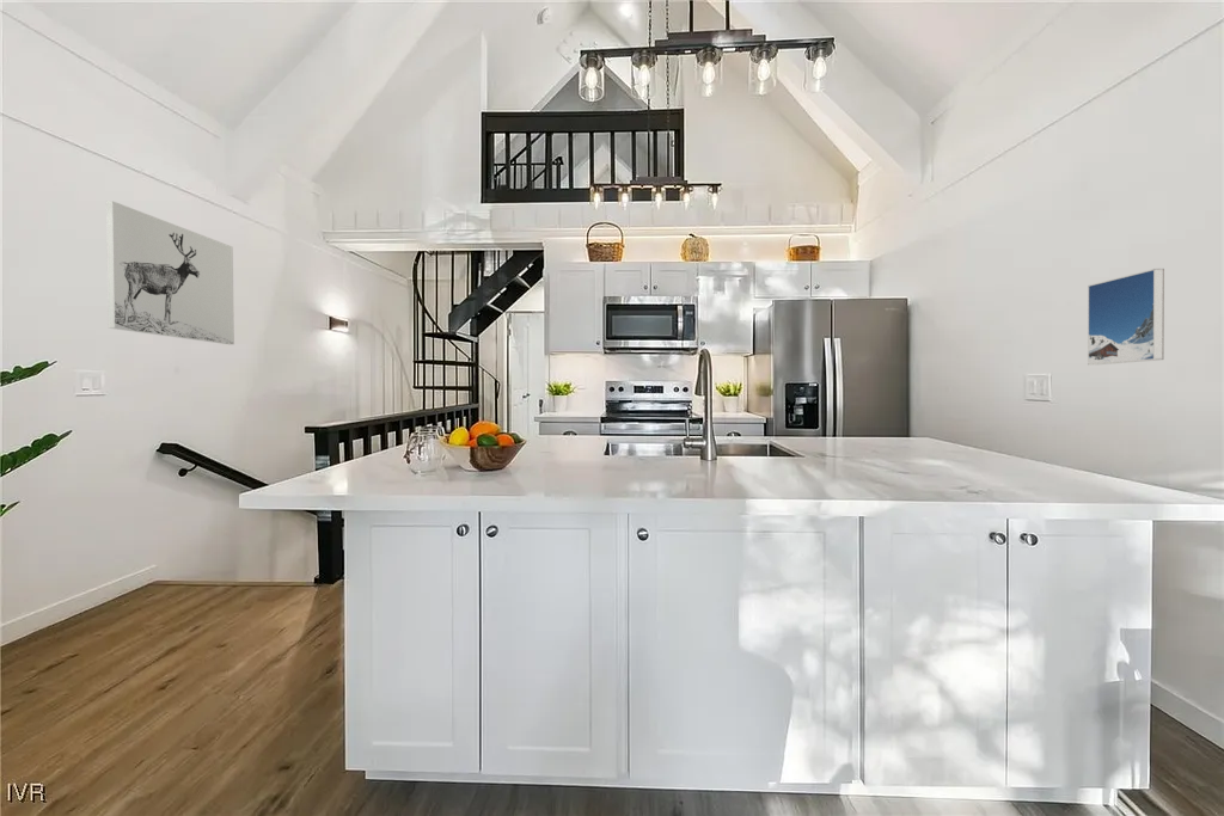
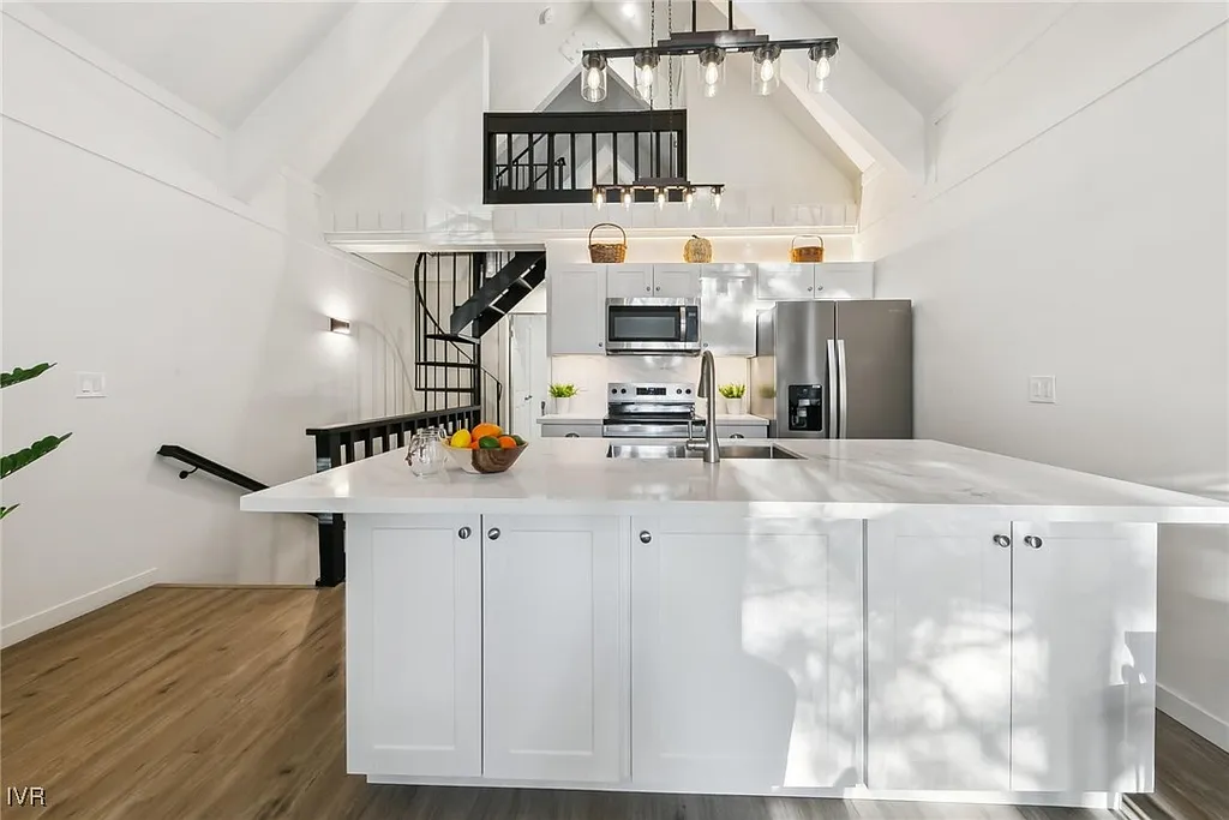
- wall art [105,200,235,345]
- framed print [1087,268,1165,366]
